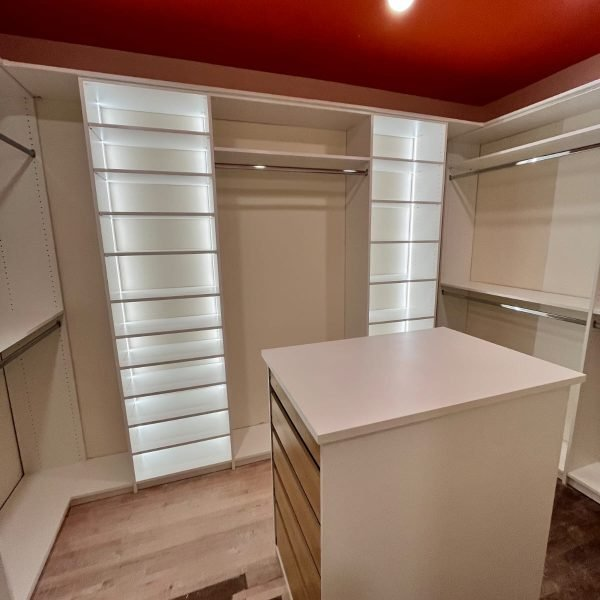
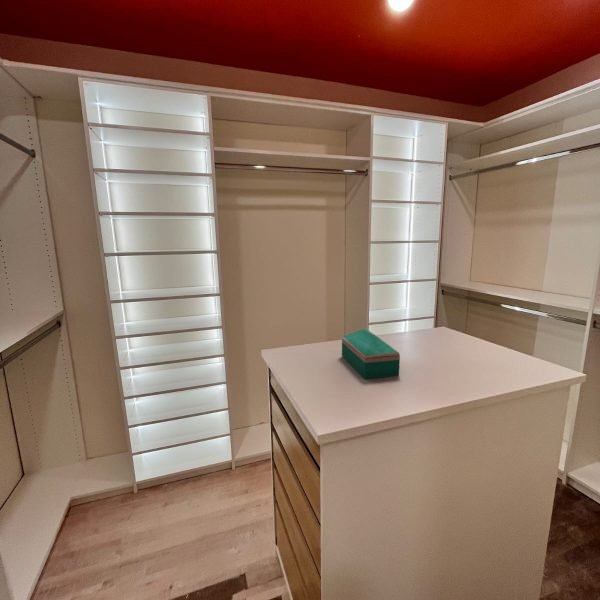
+ jewelry box [341,328,401,380]
